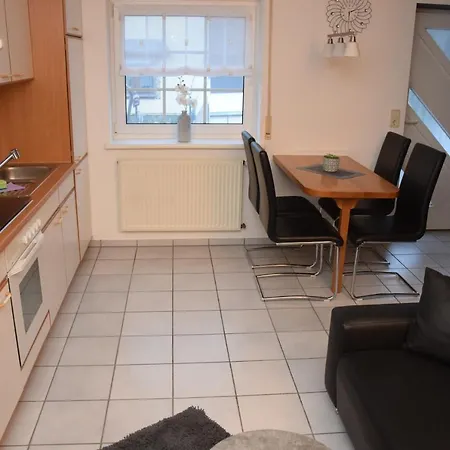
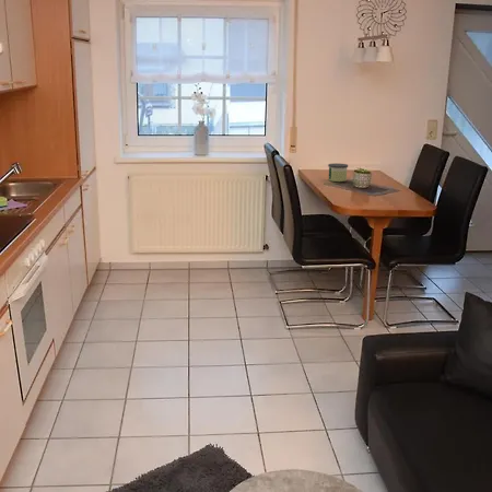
+ candle [327,162,349,183]
